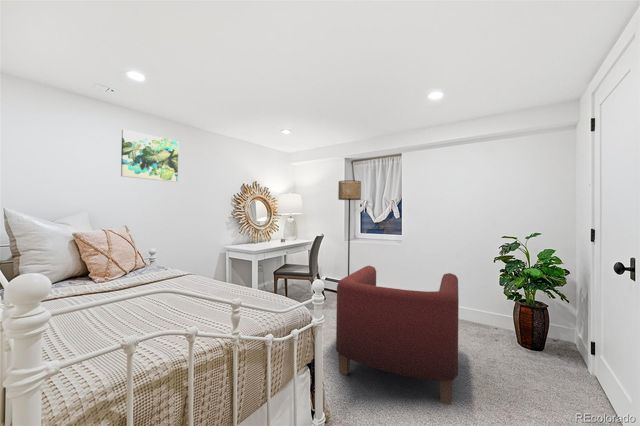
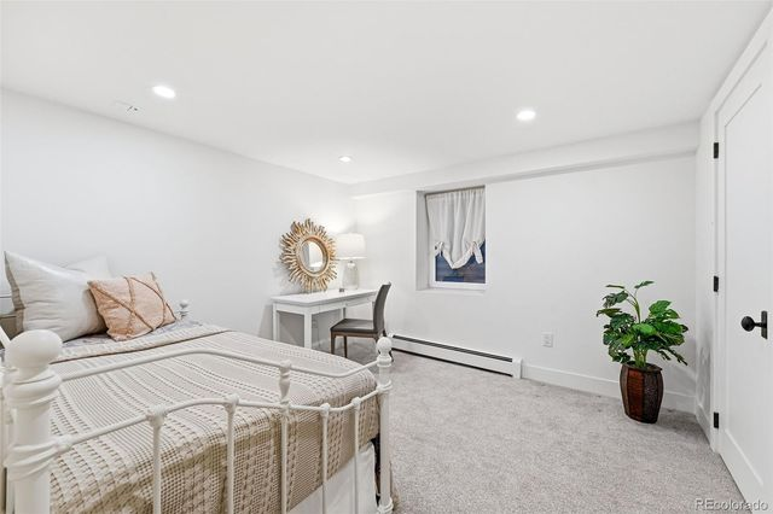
- wall art [120,128,179,183]
- floor lamp [337,179,362,276]
- armchair [335,265,460,405]
